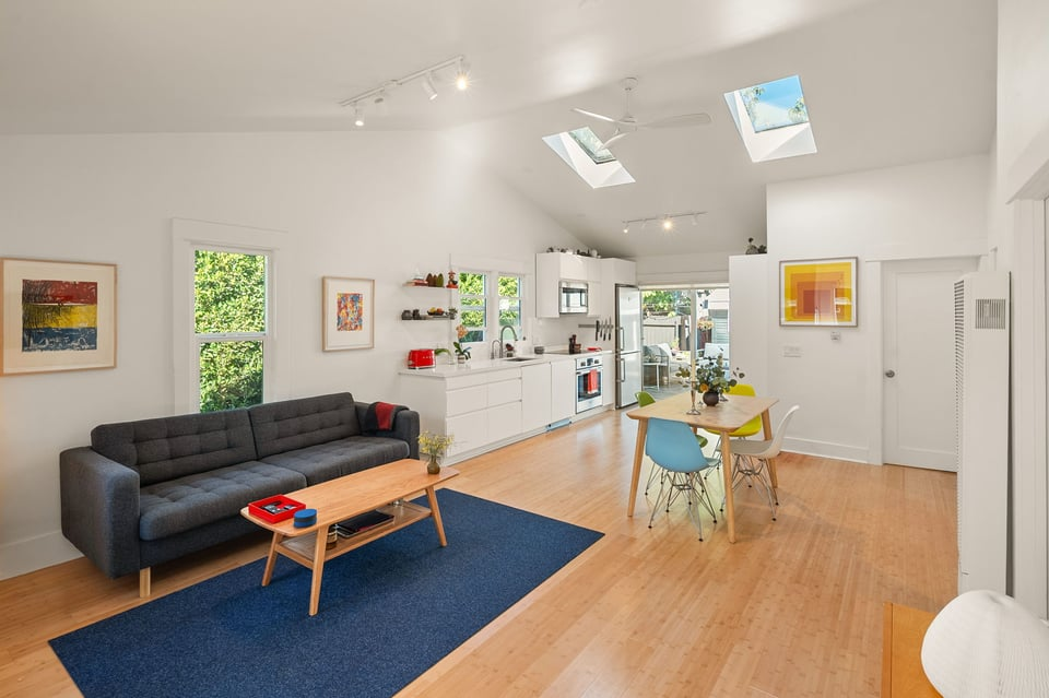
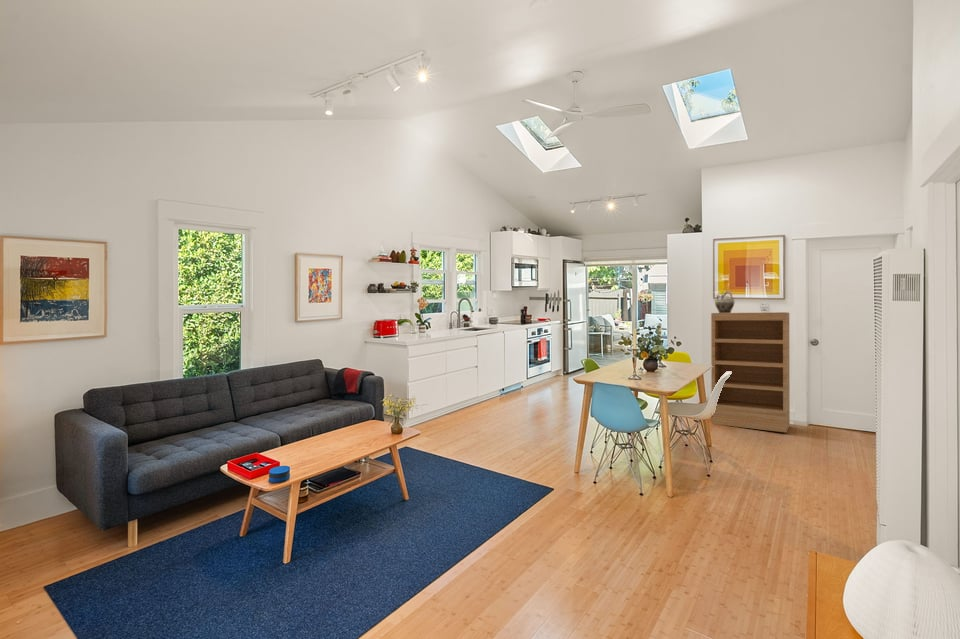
+ bookcase [710,311,791,433]
+ ceramic vessel [714,290,736,313]
